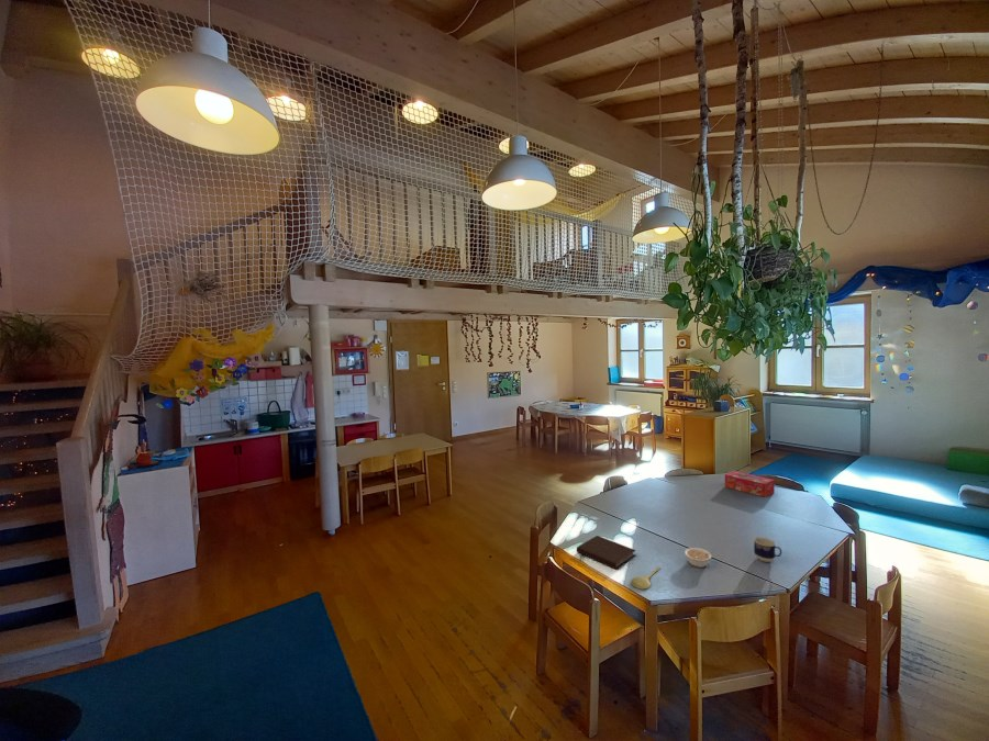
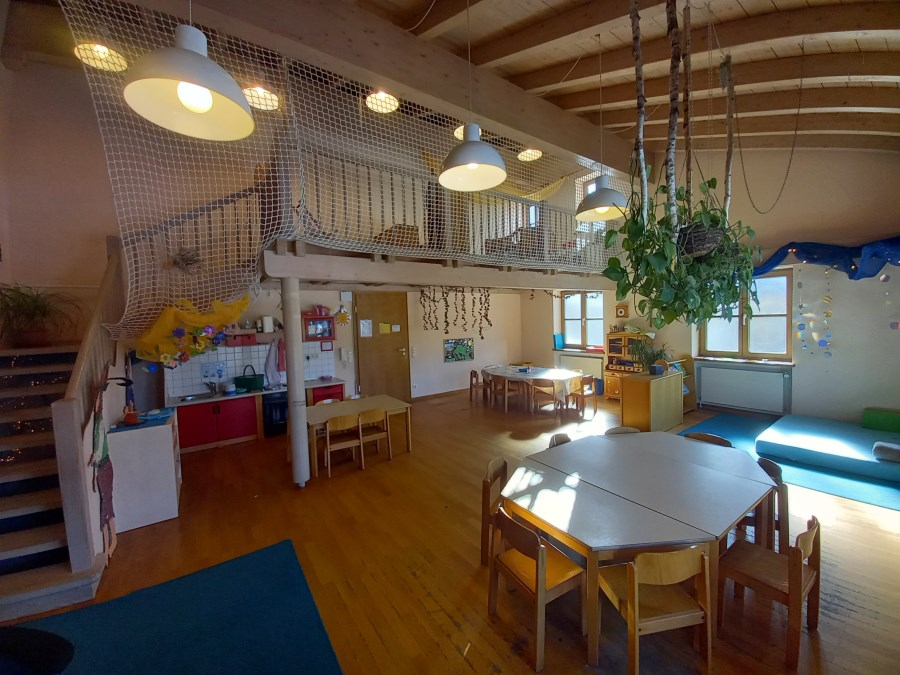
- legume [684,547,715,569]
- cup [753,536,782,563]
- spoon [630,566,660,591]
- notebook [576,535,637,571]
- tissue box [724,470,776,498]
